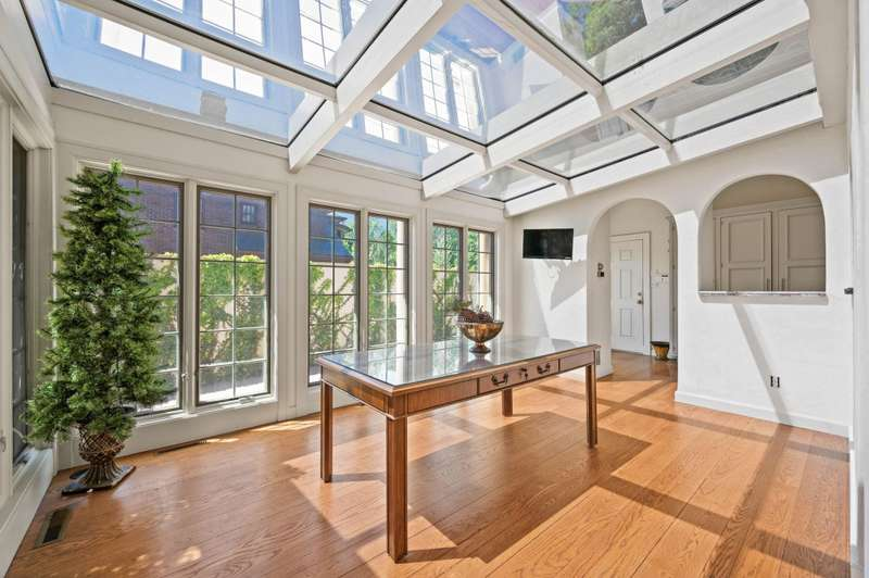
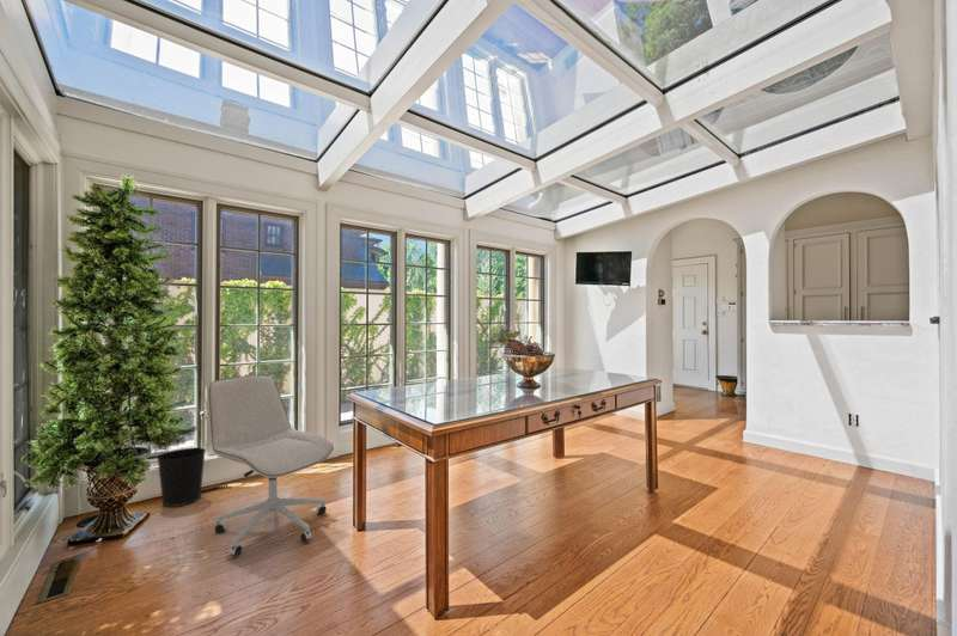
+ wastebasket [156,446,207,508]
+ office chair [208,373,335,557]
